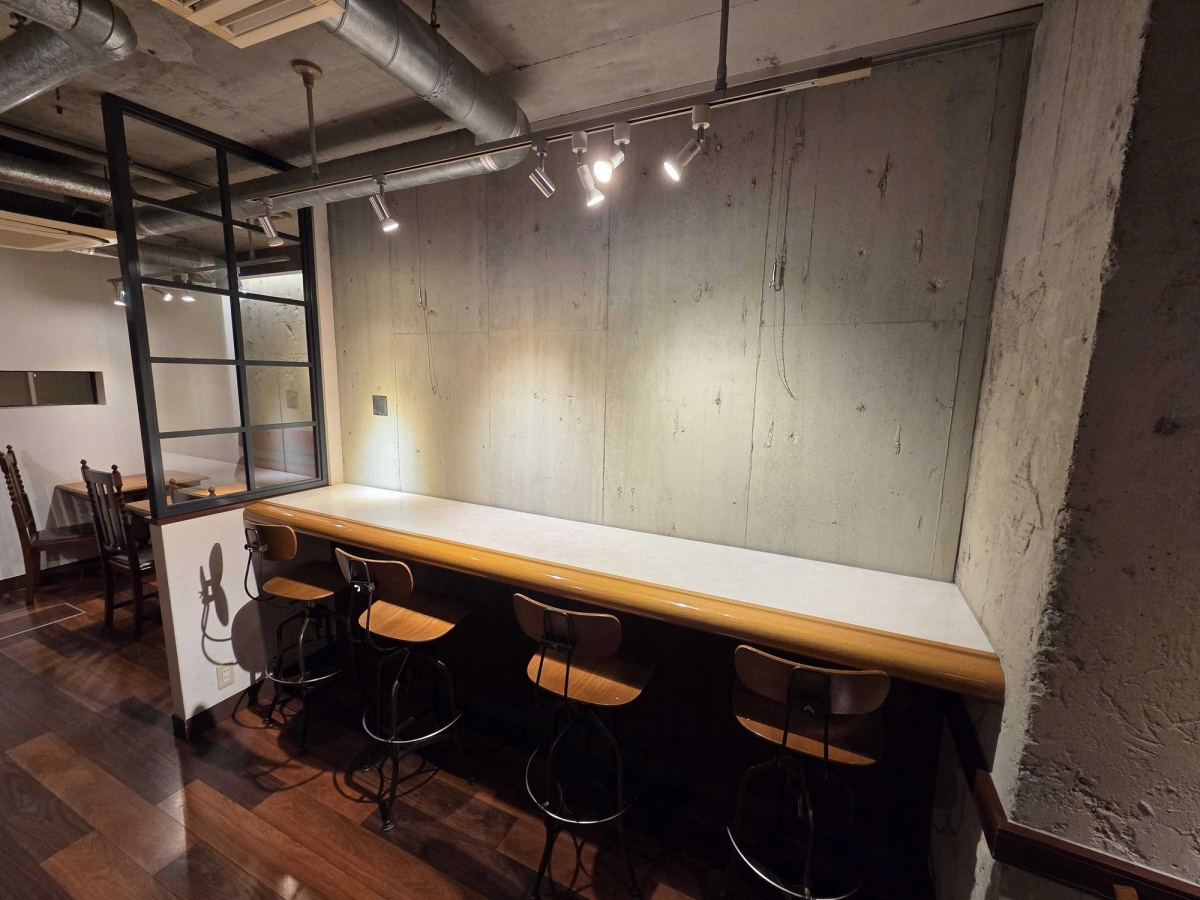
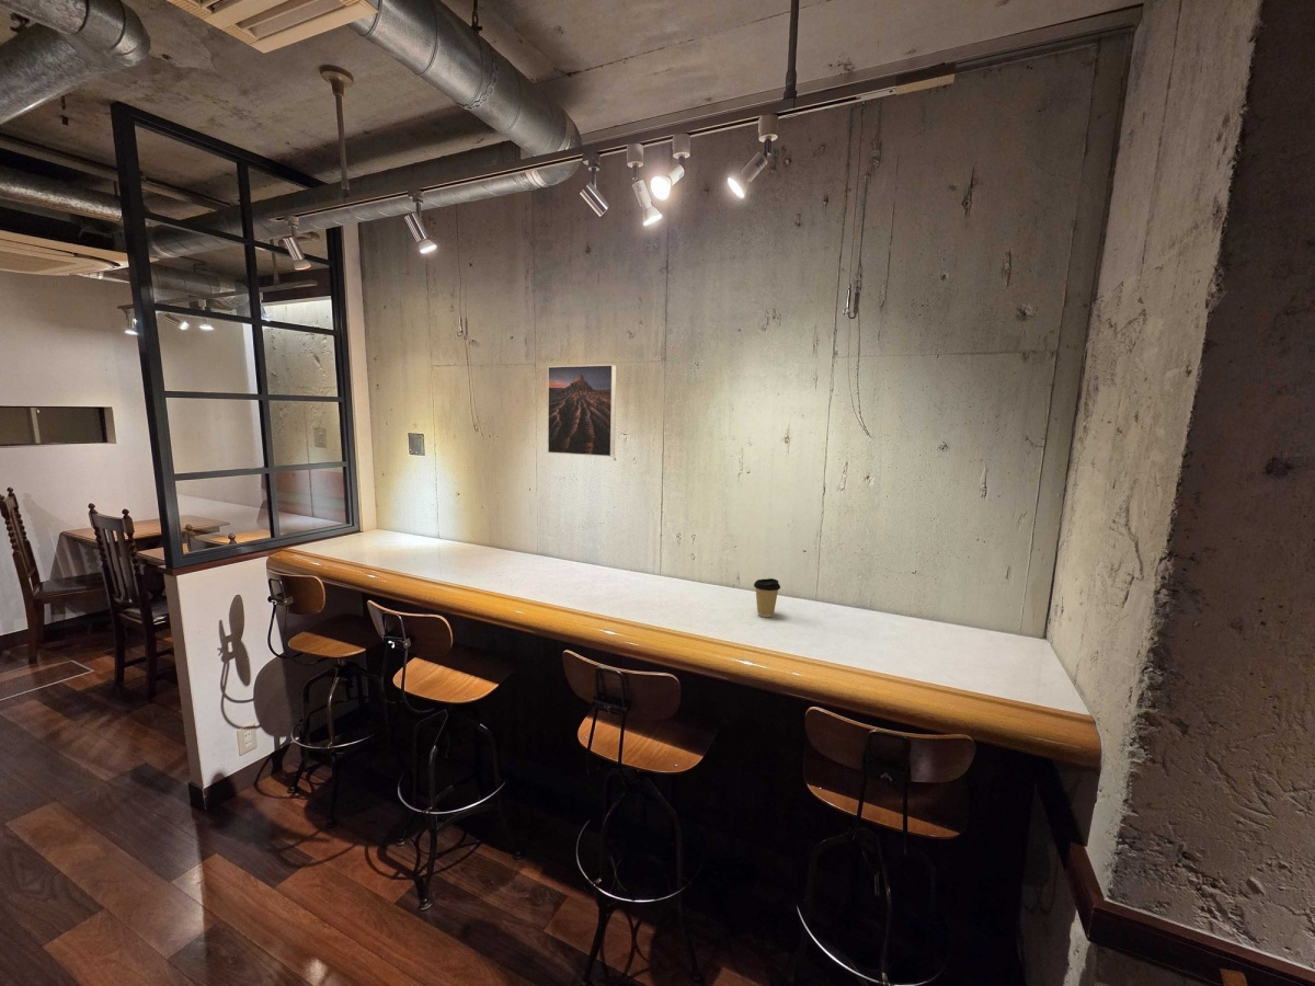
+ coffee cup [753,577,781,618]
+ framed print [547,364,617,458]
